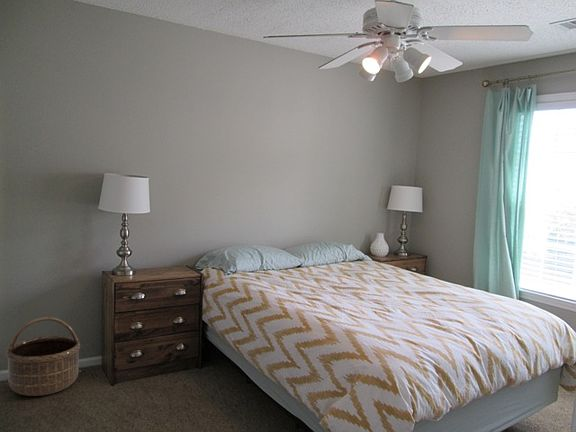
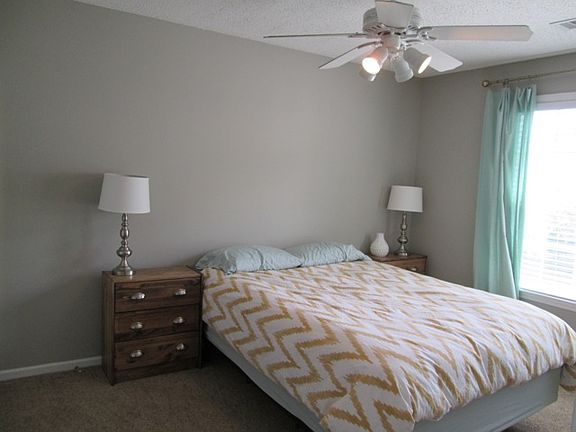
- basket [5,316,81,397]
